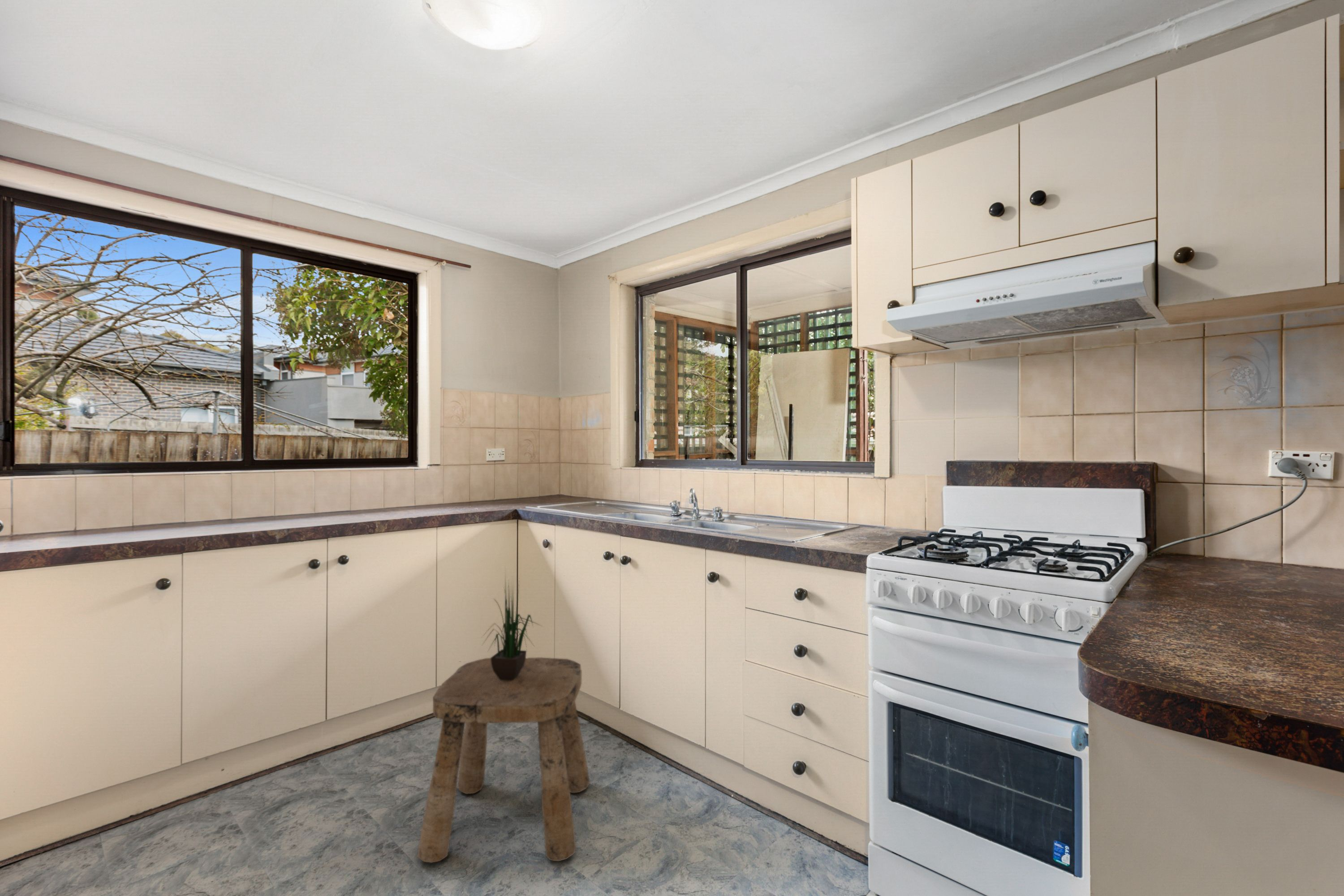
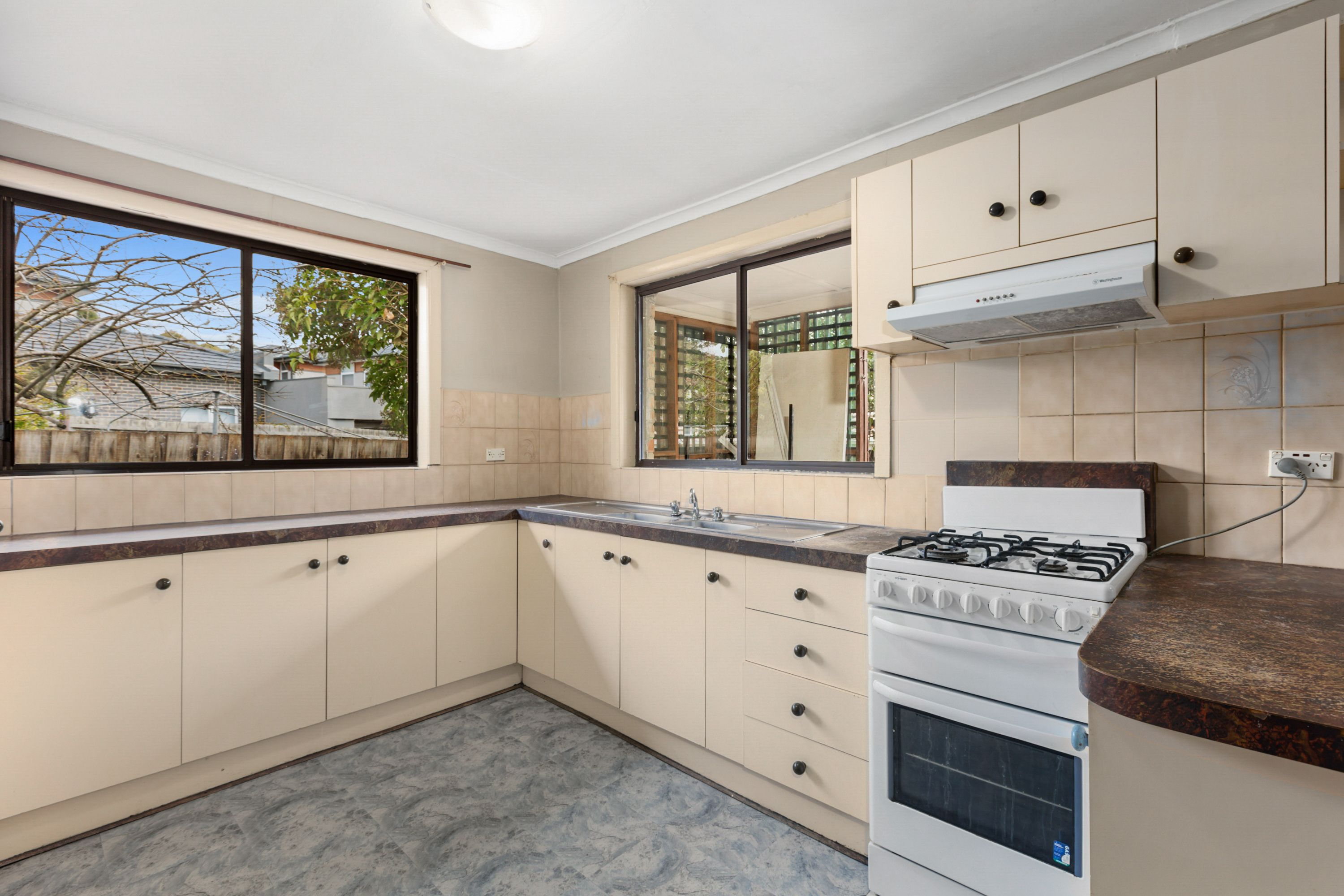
- potted plant [482,565,544,681]
- stool [417,657,590,863]
